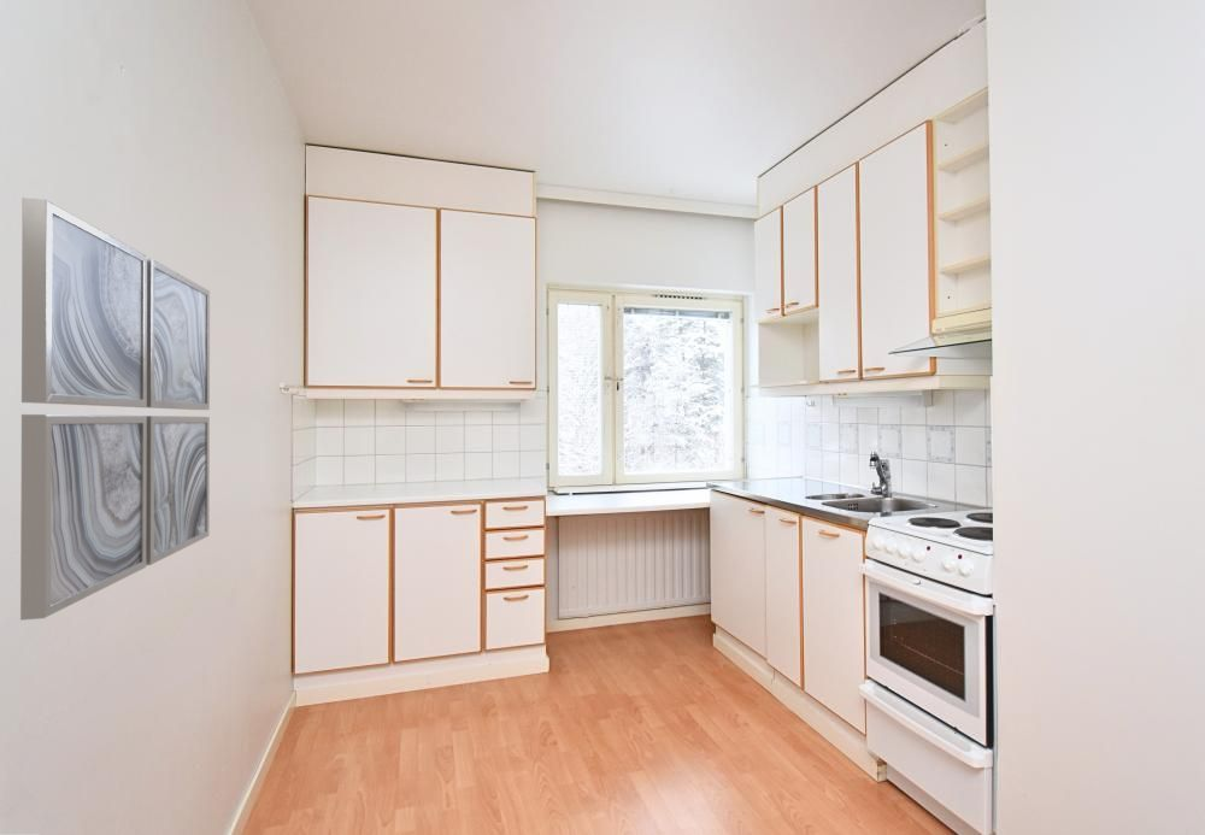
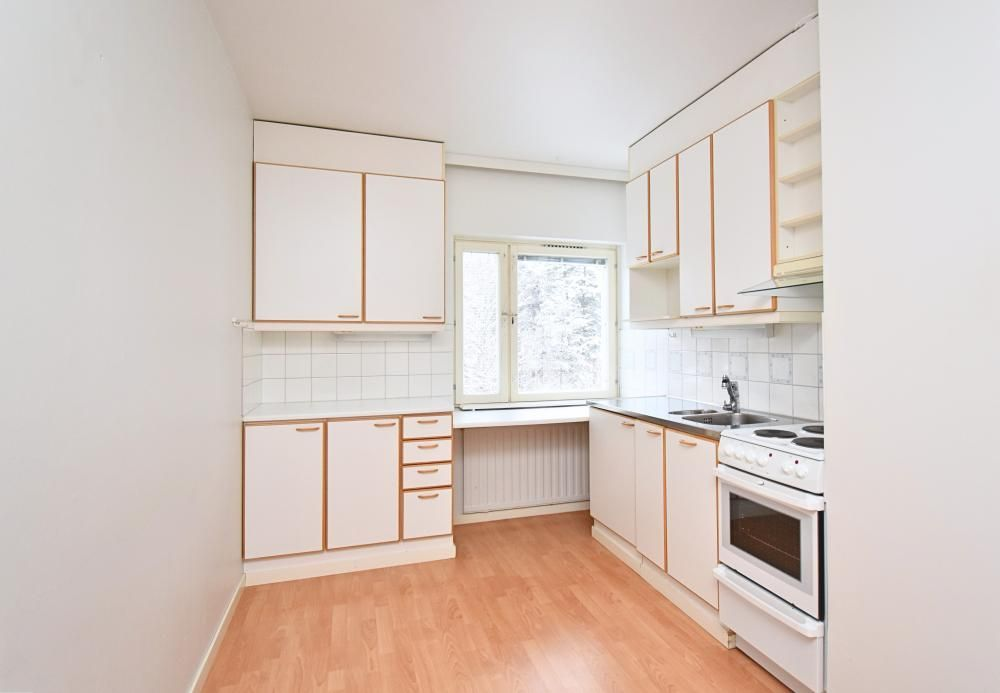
- wall art [19,196,211,622]
